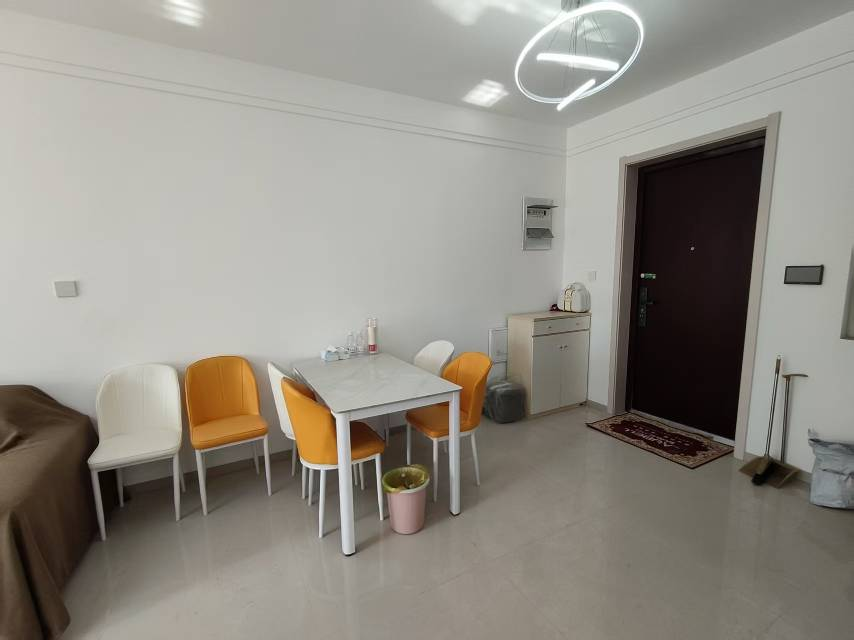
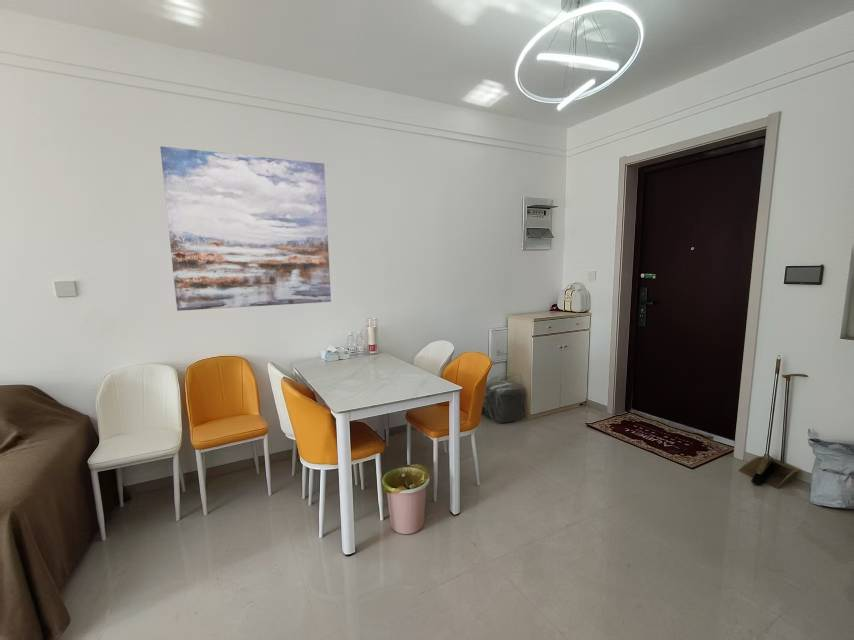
+ wall art [159,146,332,312]
